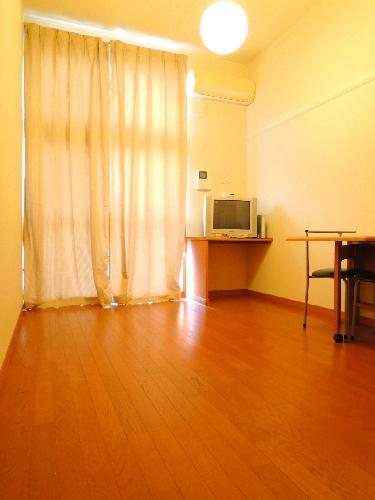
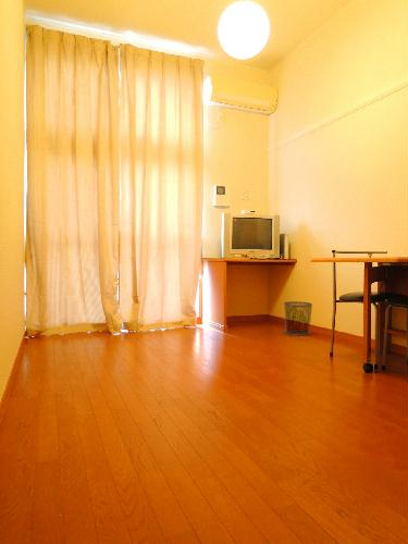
+ waste bin [283,300,313,336]
